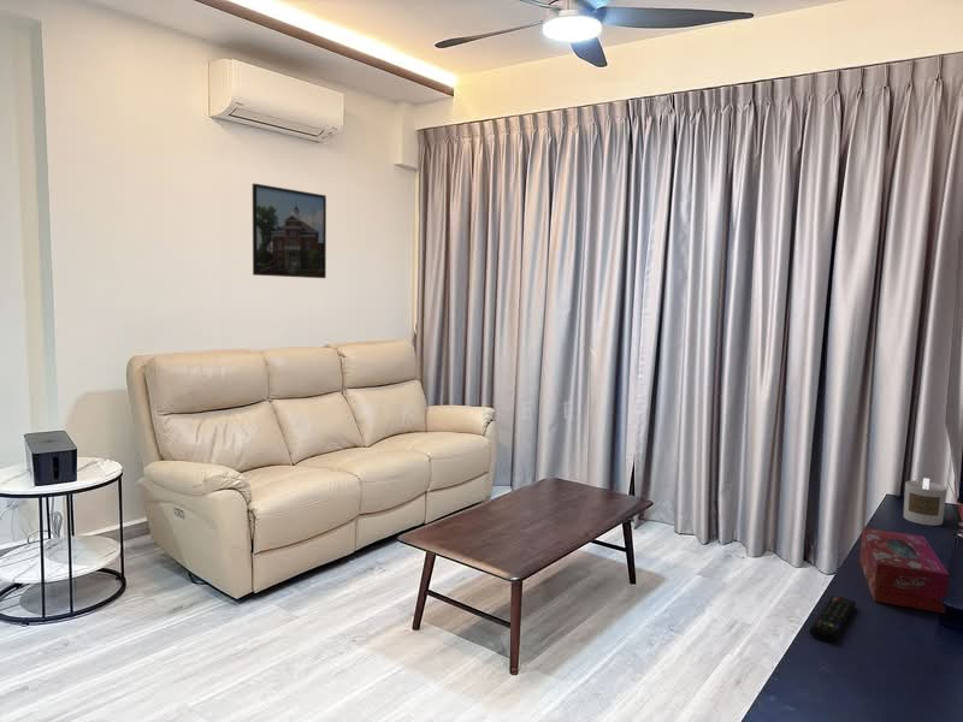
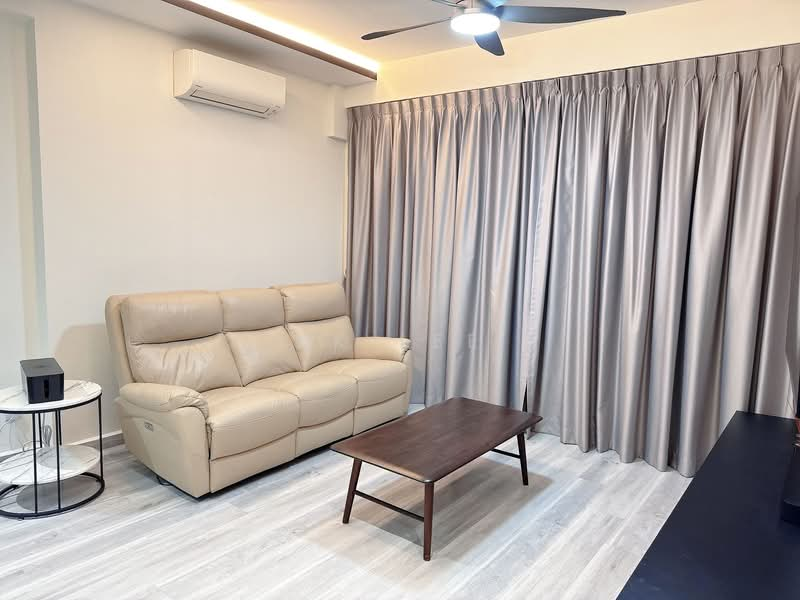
- candle [903,477,949,527]
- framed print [252,183,327,279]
- remote control [808,594,857,643]
- tissue box [858,527,950,615]
